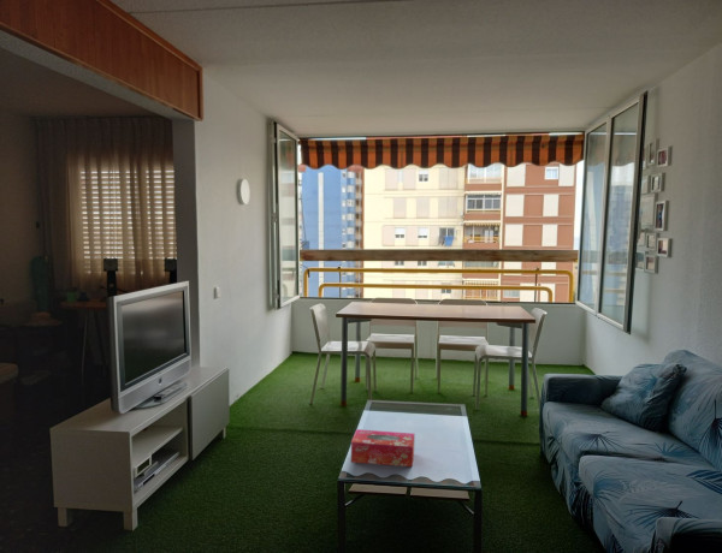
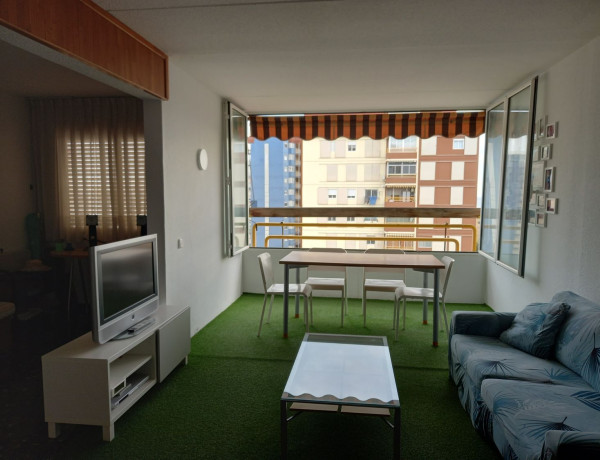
- tissue box [350,428,415,468]
